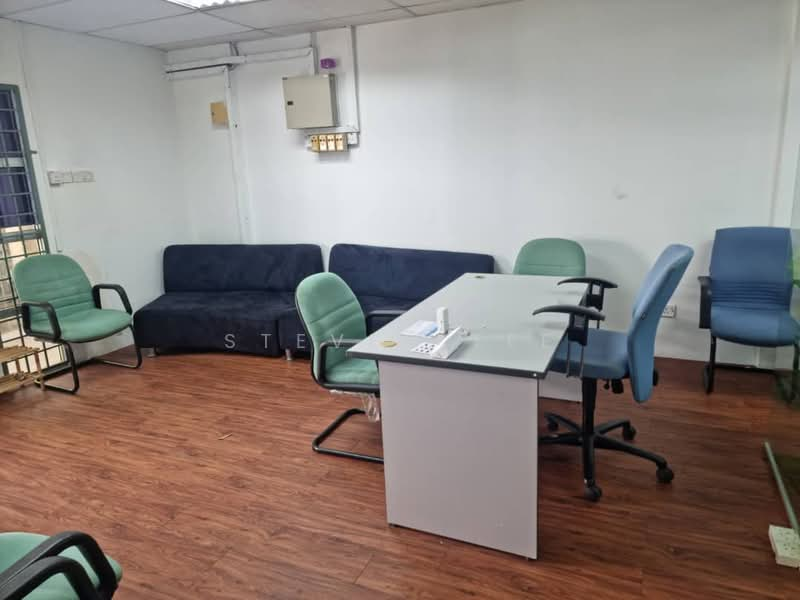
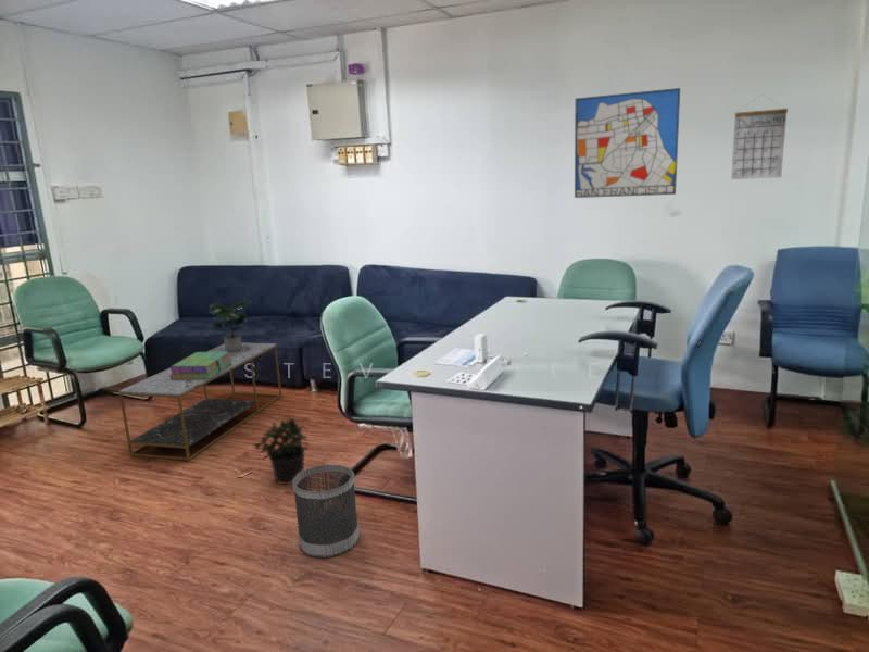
+ potted plant [252,416,311,486]
+ stack of books [169,351,232,380]
+ potted plant [206,300,253,352]
+ calendar [730,93,789,180]
+ coffee table [117,342,282,462]
+ wastebasket [291,463,361,559]
+ wall art [574,87,681,199]
